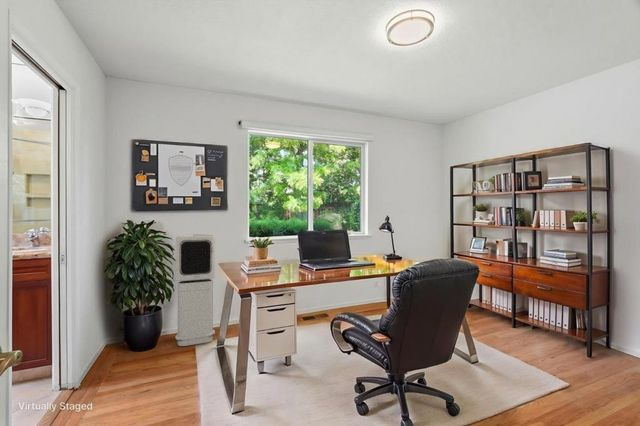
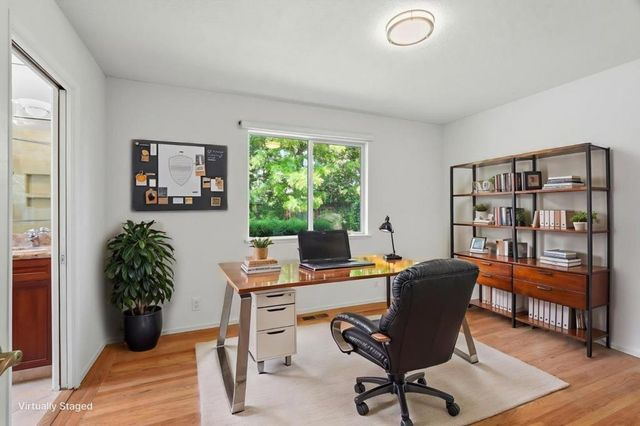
- air purifier [174,233,216,347]
